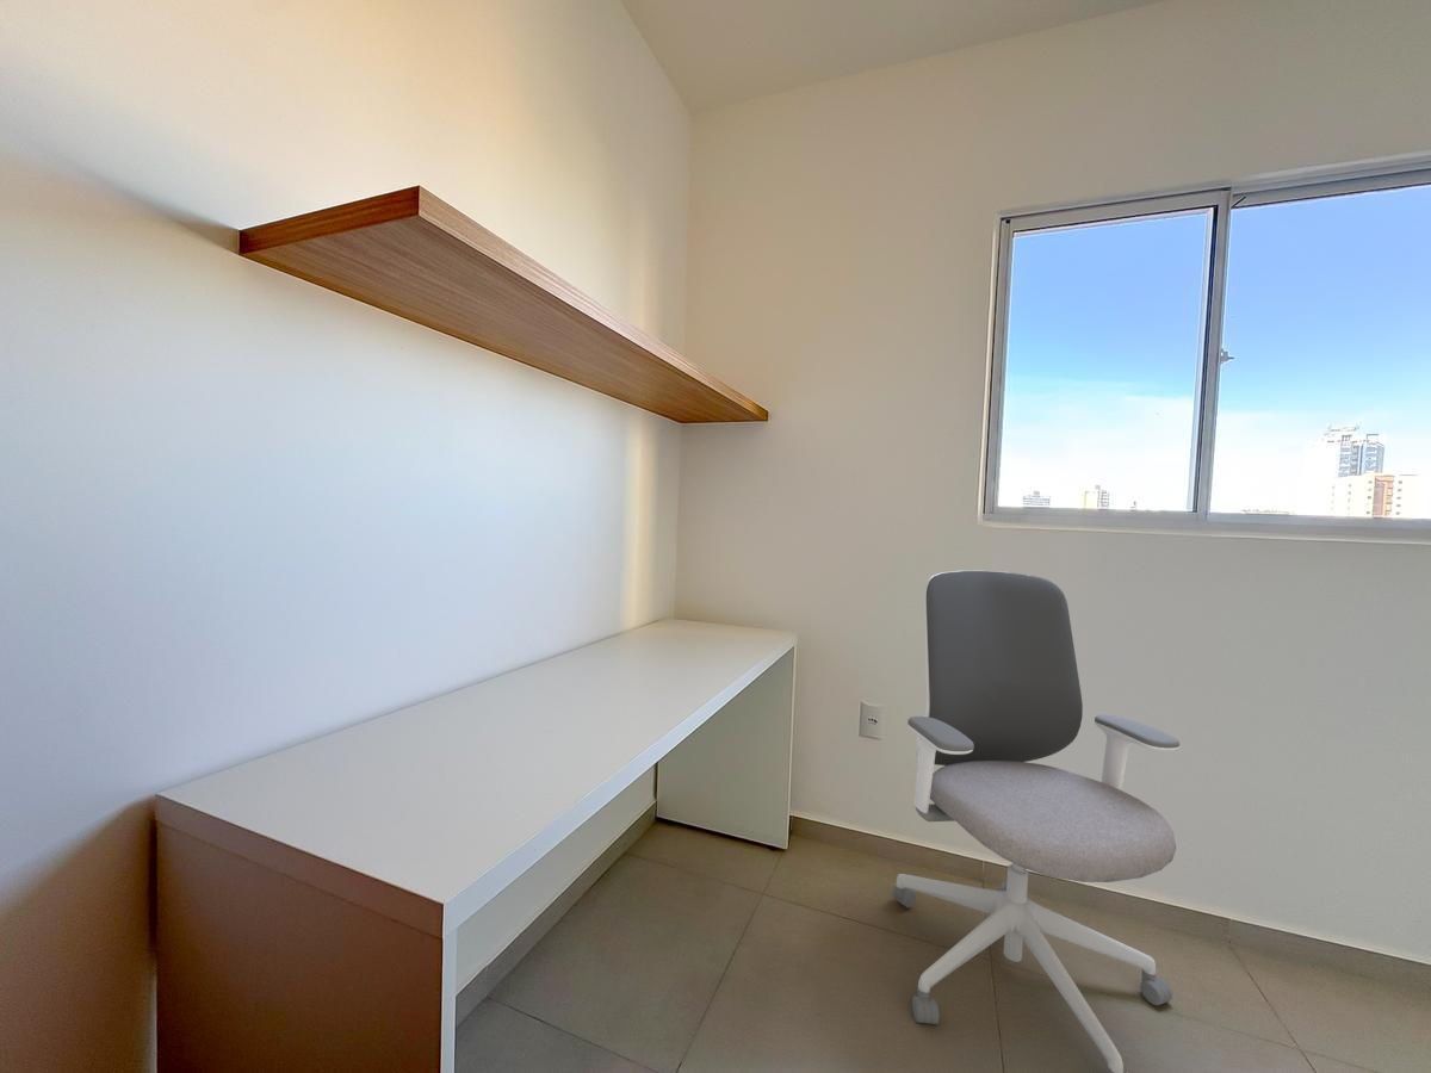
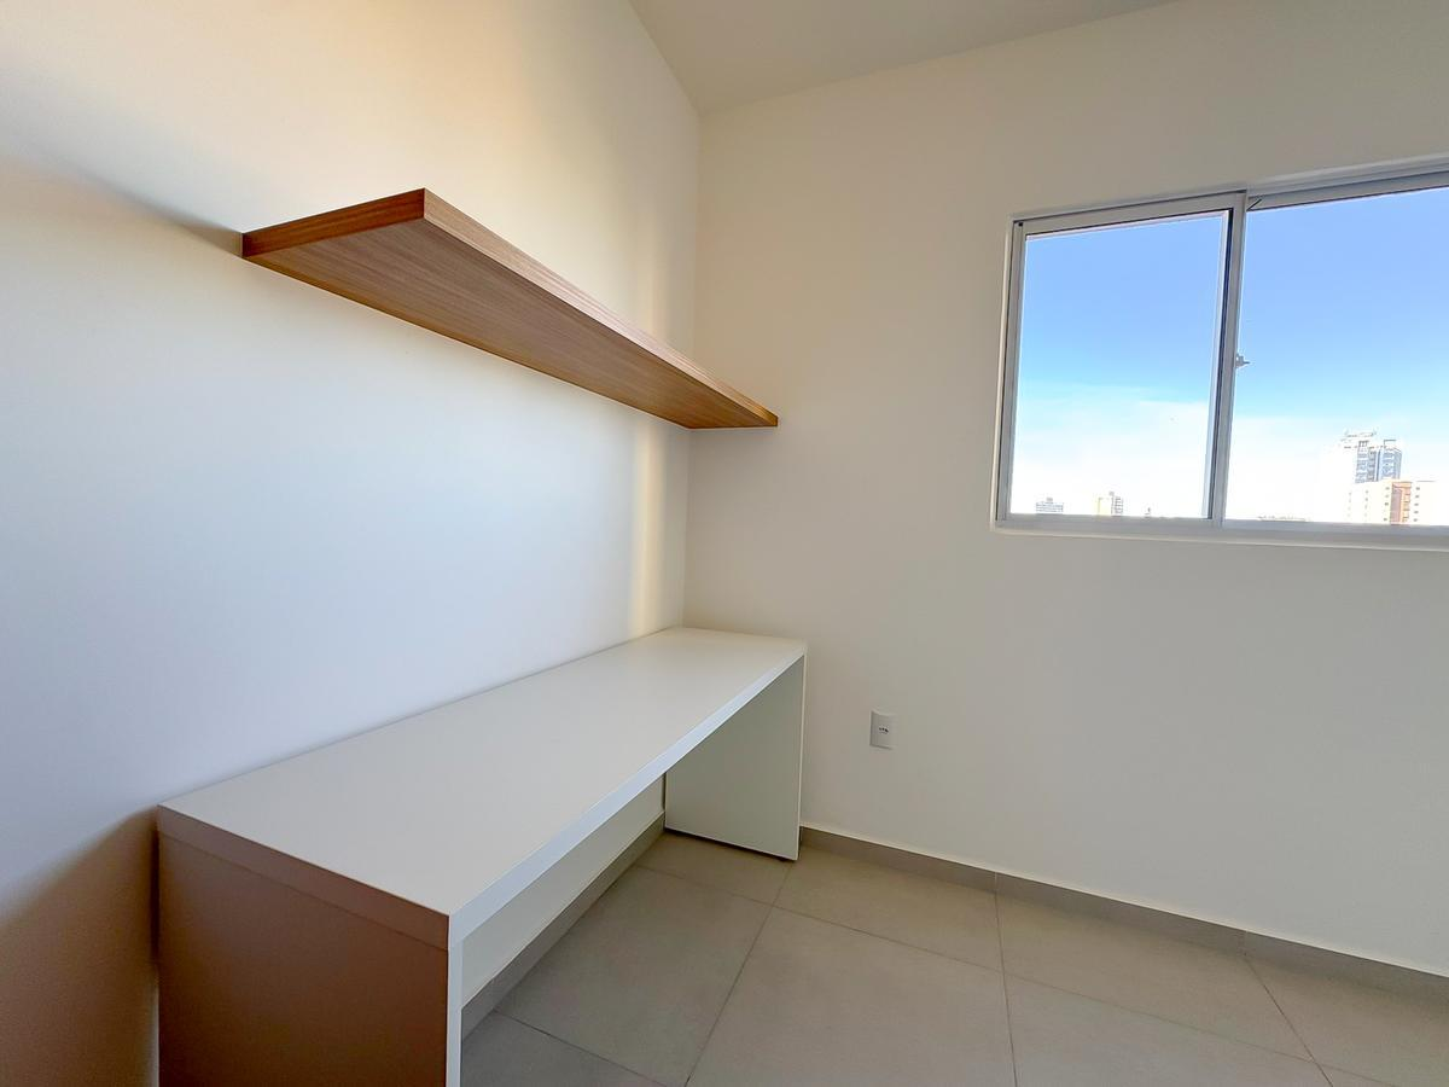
- office chair [892,570,1181,1073]
